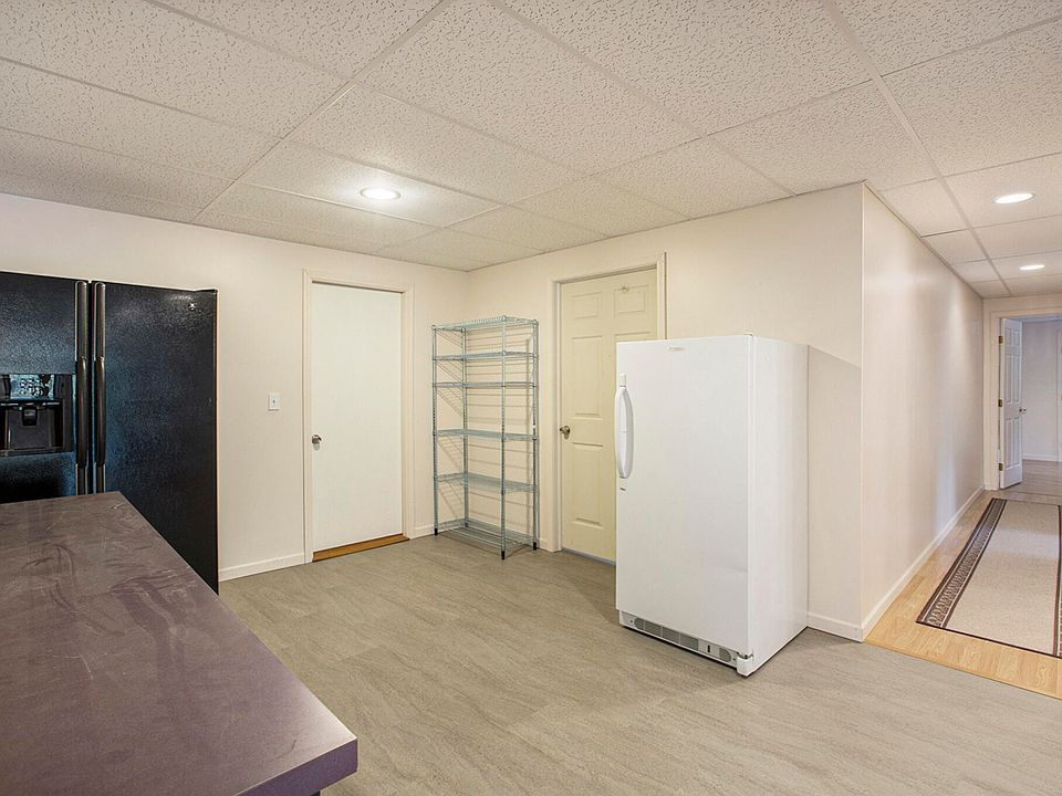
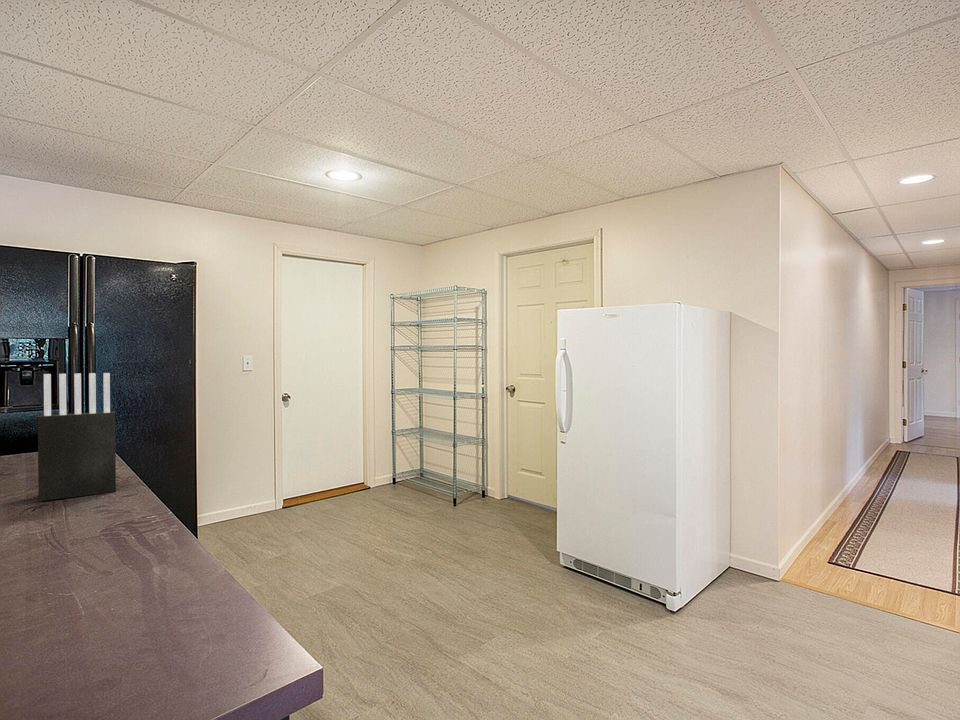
+ knife block [37,372,117,502]
